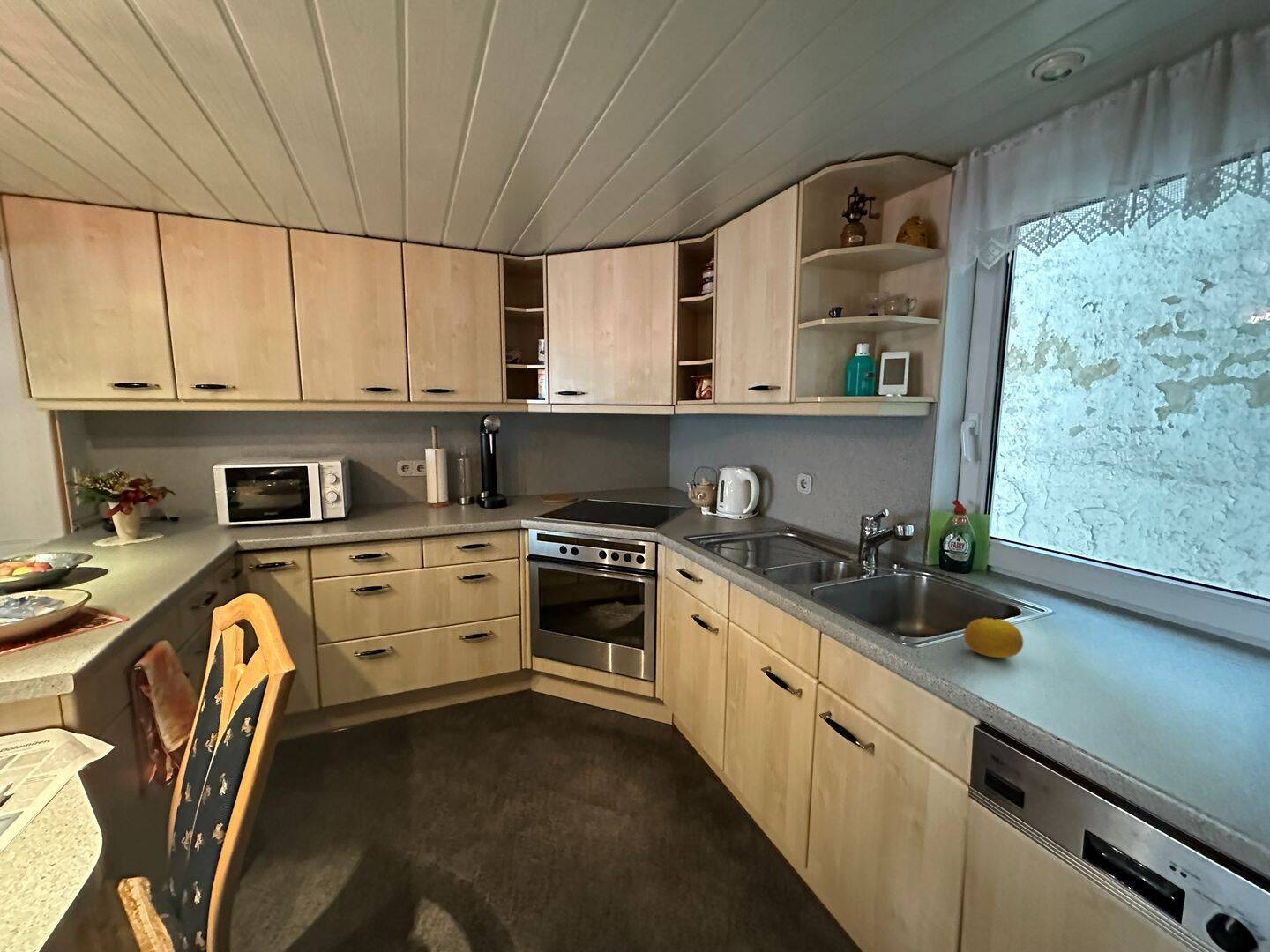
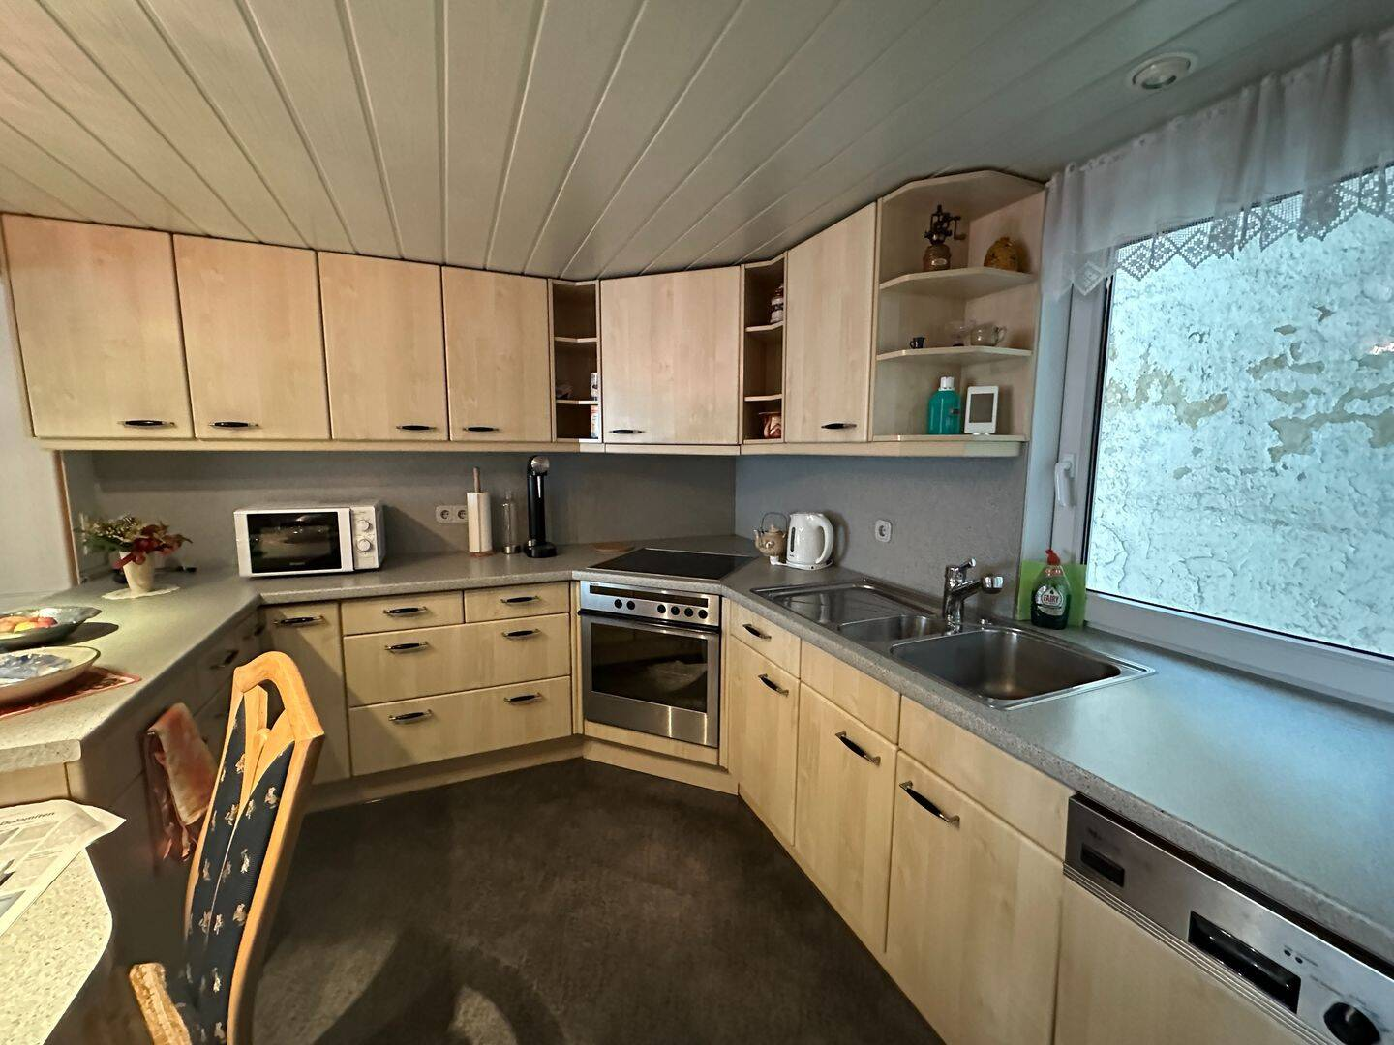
- fruit [963,617,1024,658]
